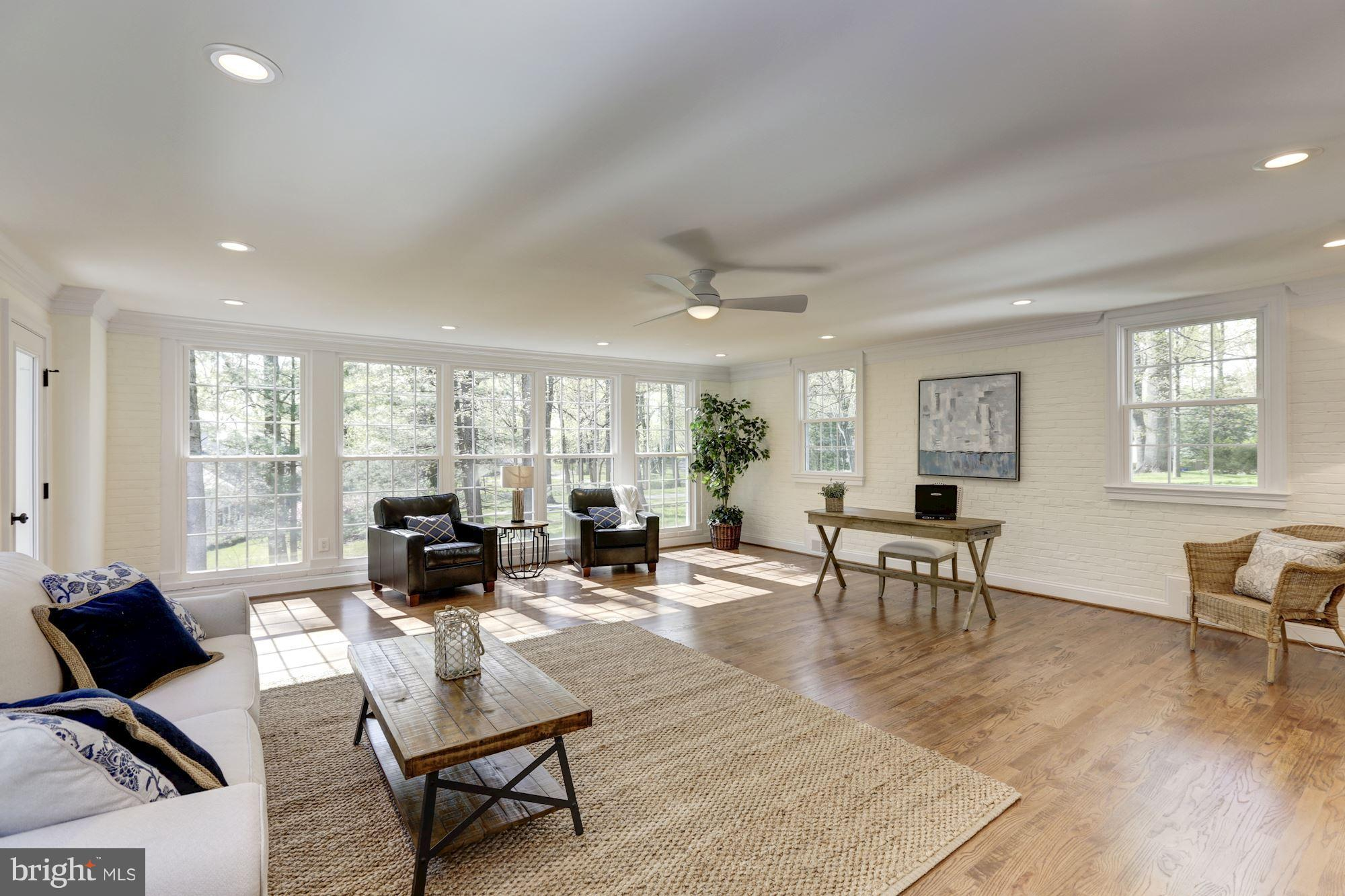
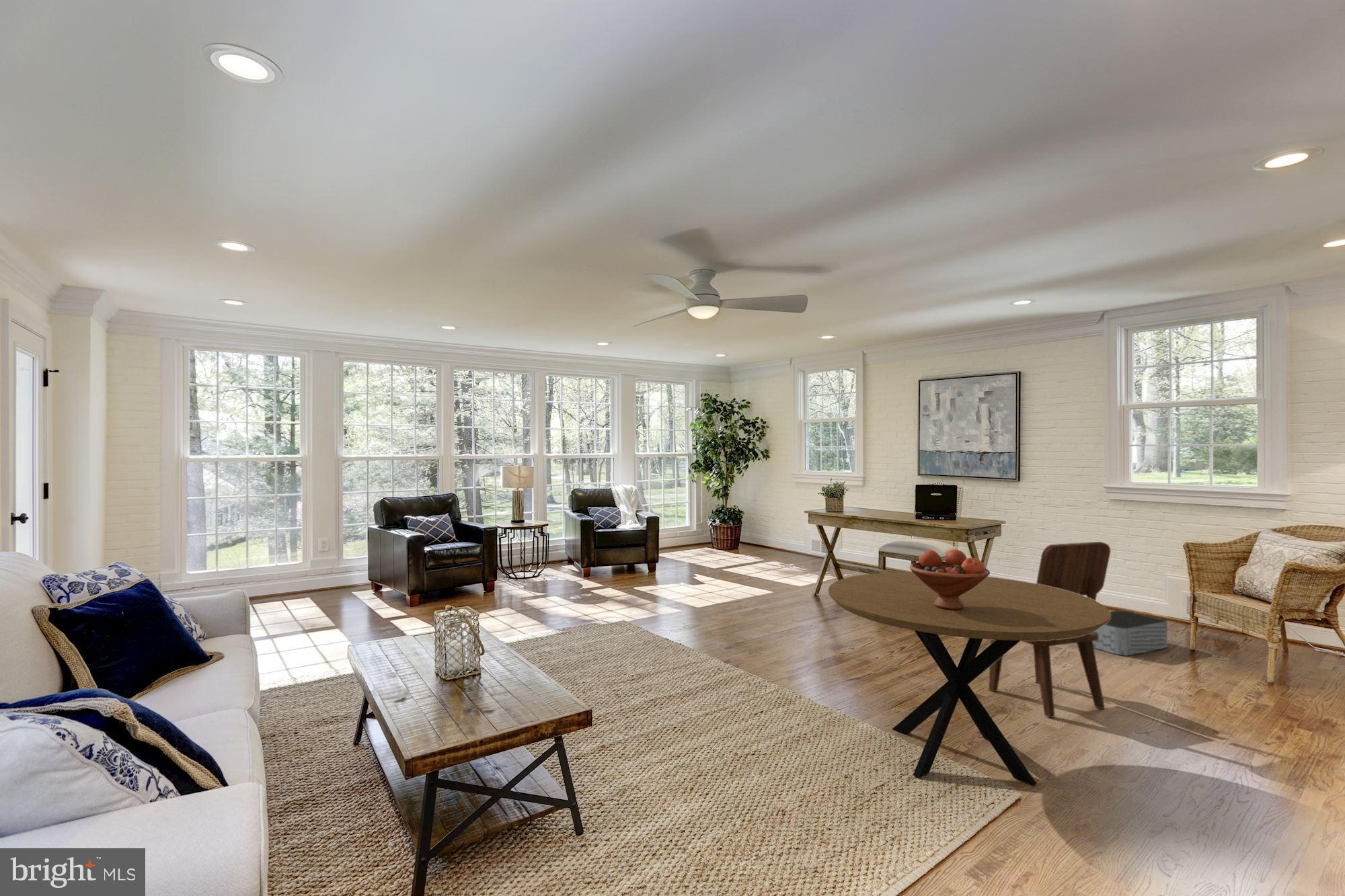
+ dining table [828,571,1110,786]
+ storage bin [1093,610,1168,656]
+ fruit bowl [909,549,991,610]
+ dining chair [988,541,1112,719]
